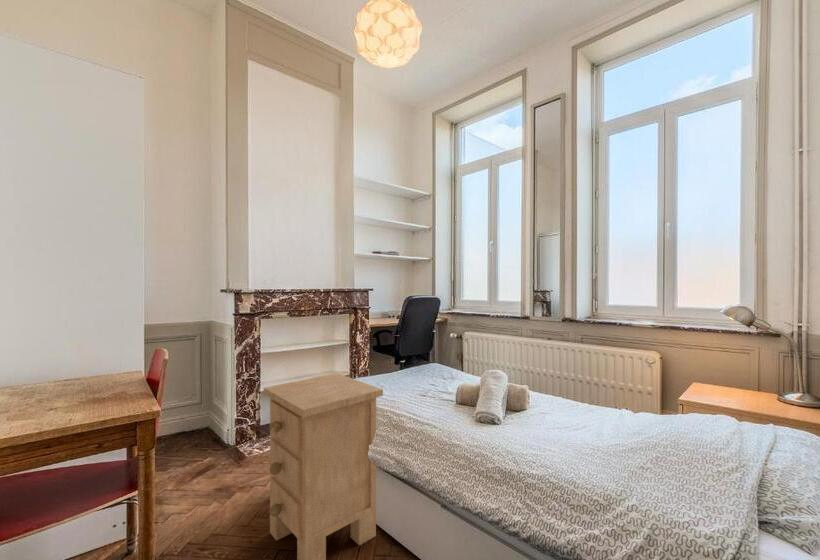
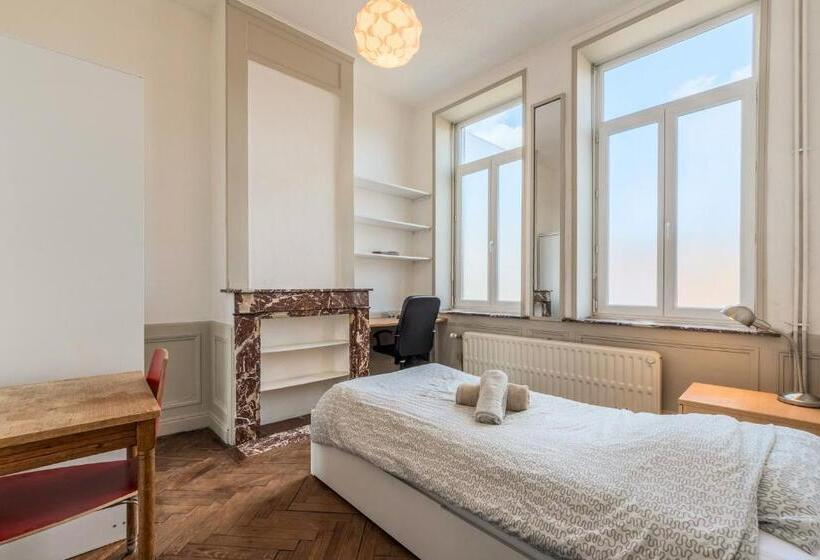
- nightstand [263,372,384,560]
